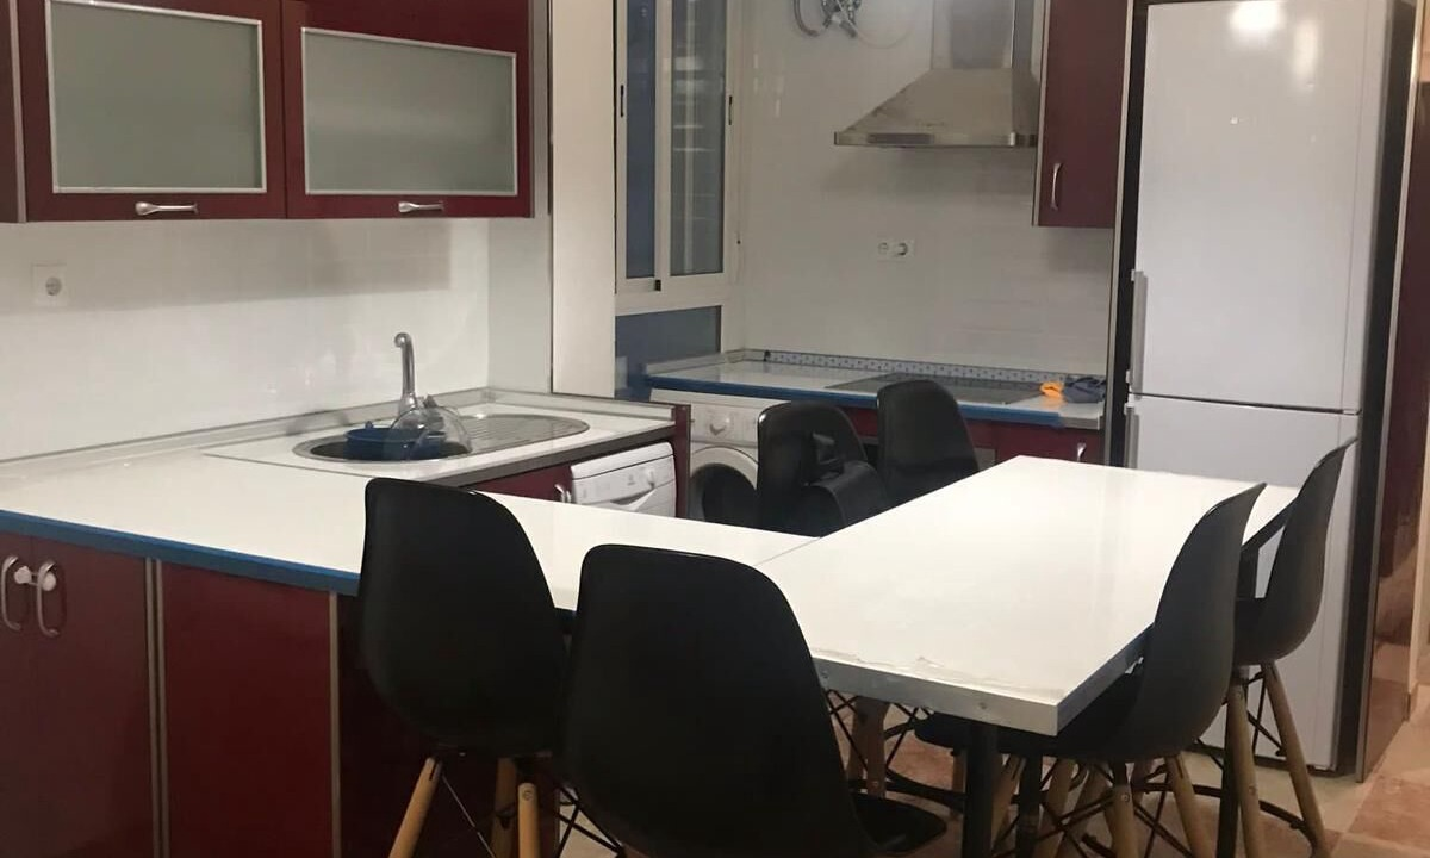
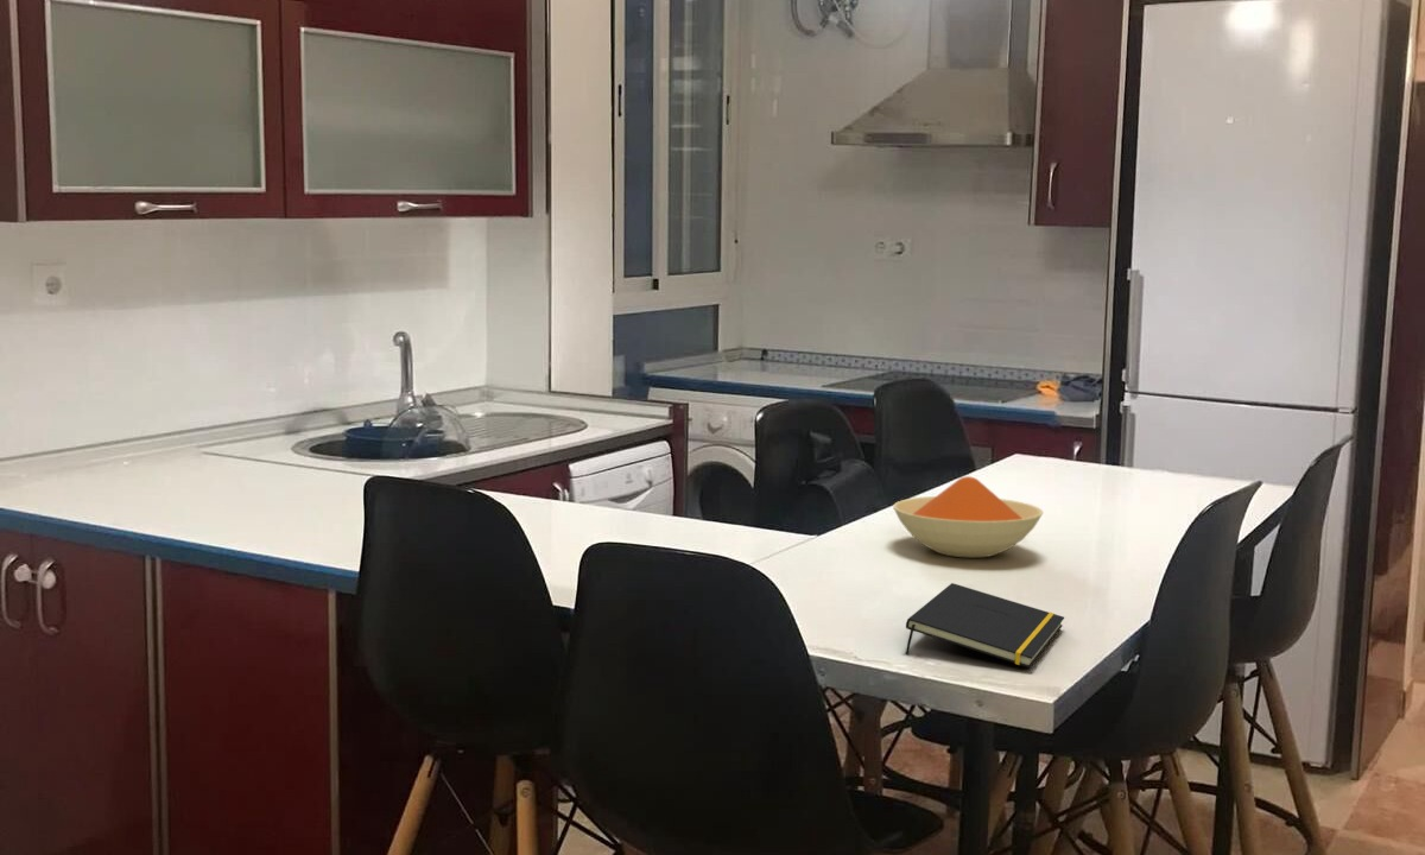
+ notepad [905,582,1065,669]
+ bowl [892,475,1044,558]
